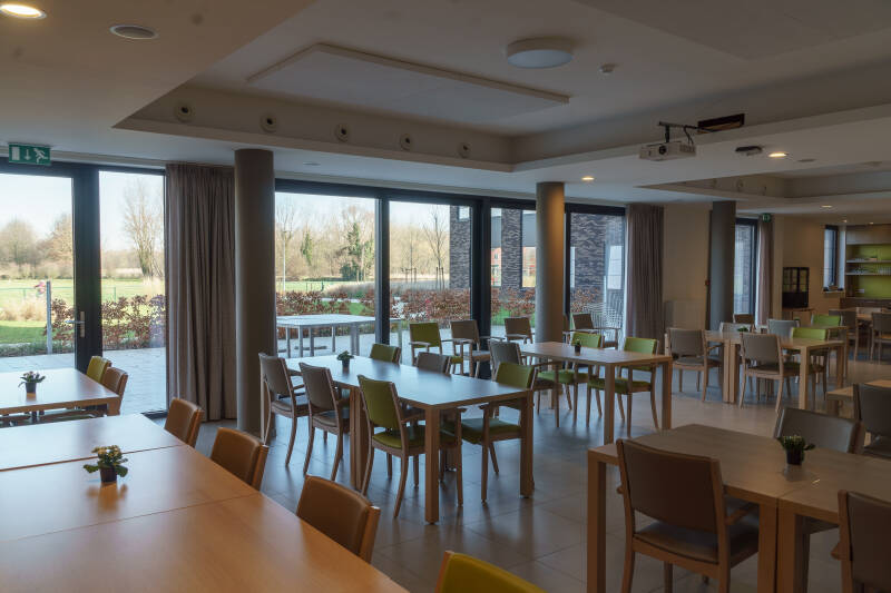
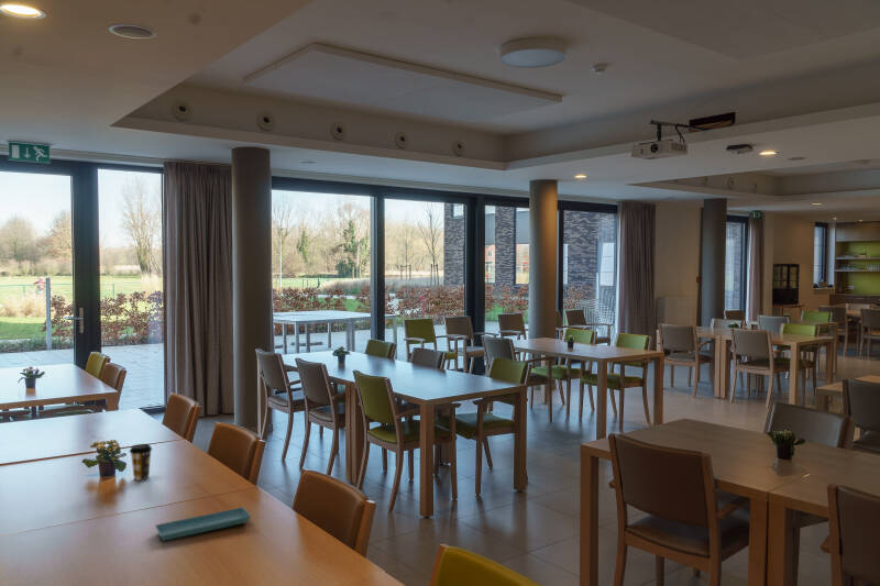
+ saucer [154,506,252,542]
+ coffee cup [129,443,153,482]
